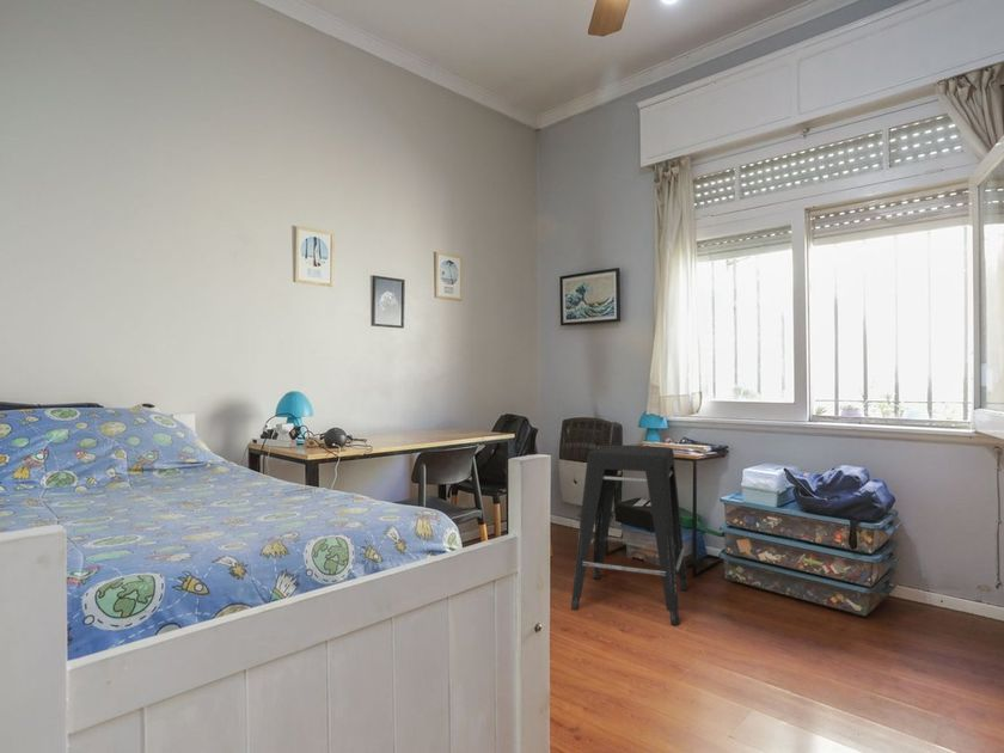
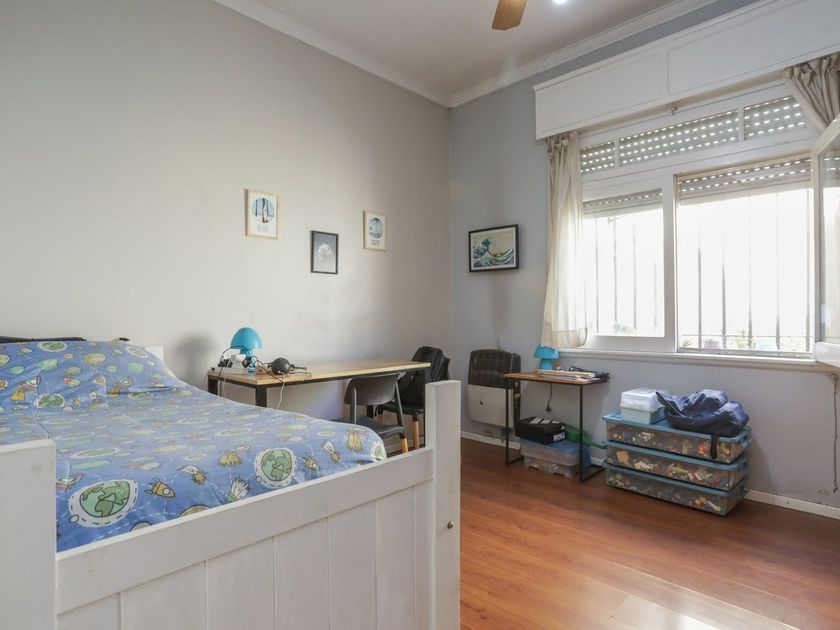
- stool [570,443,688,628]
